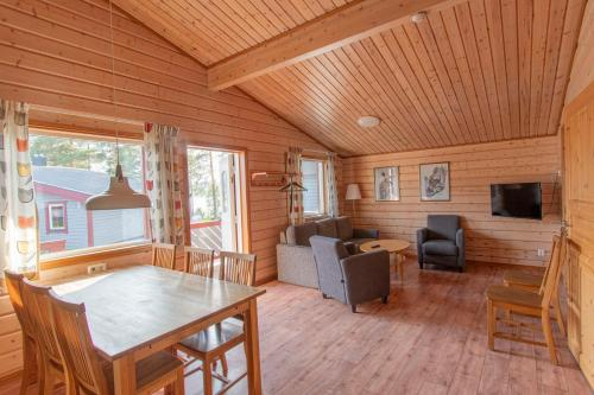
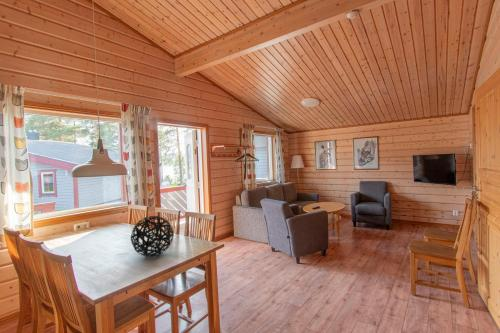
+ decorative orb [130,215,174,258]
